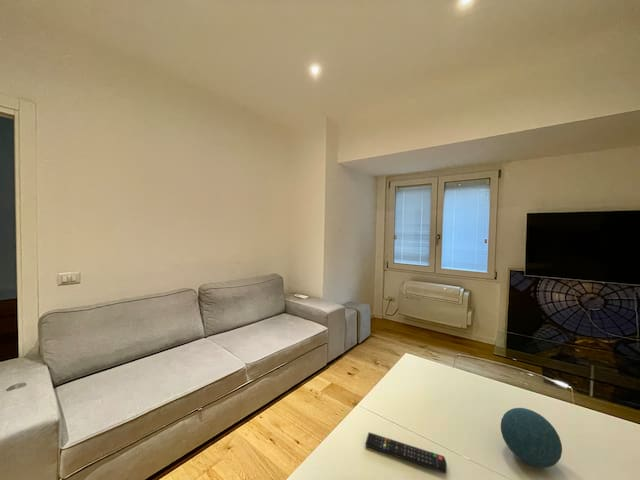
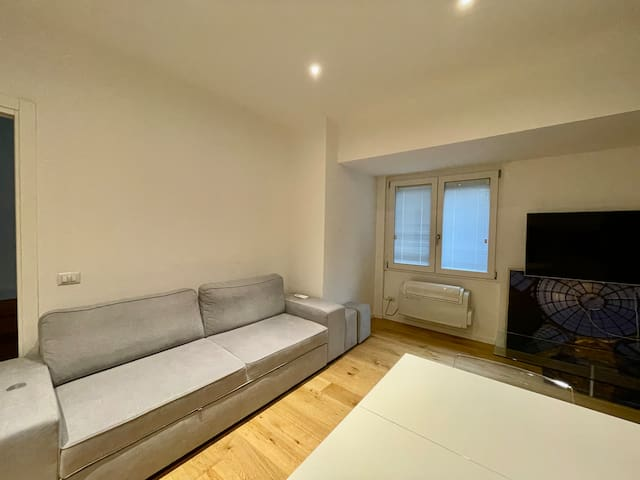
- remote control [364,431,448,474]
- decorative orb [500,407,563,469]
